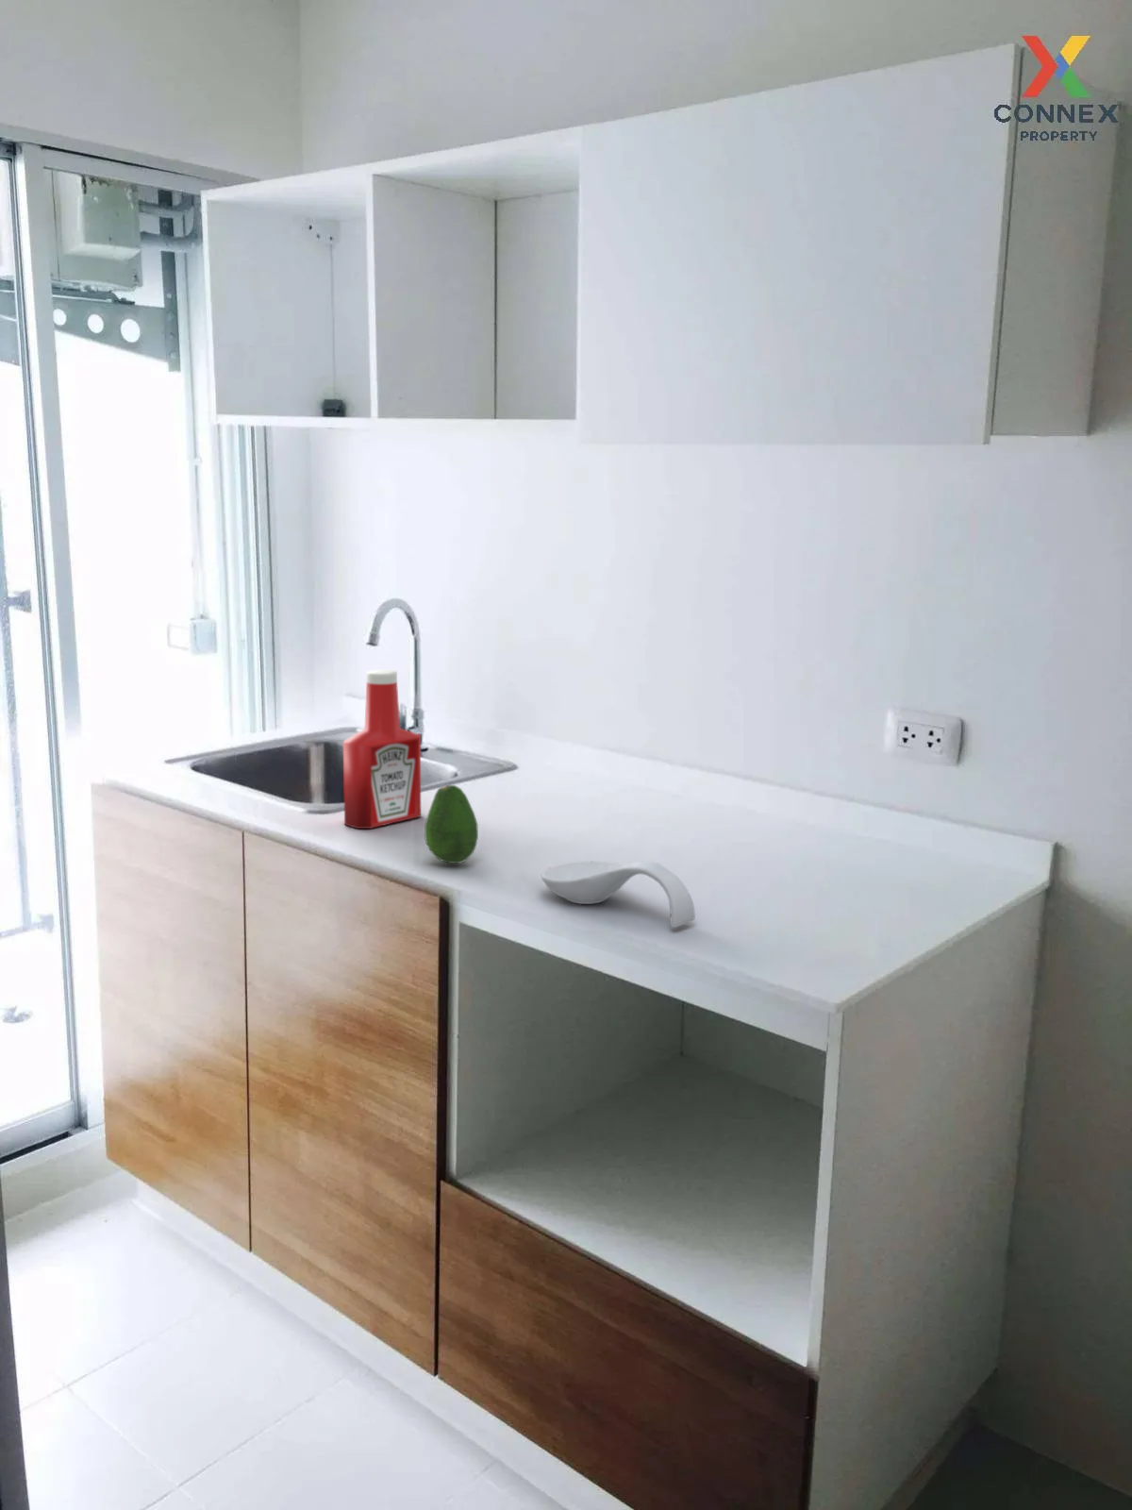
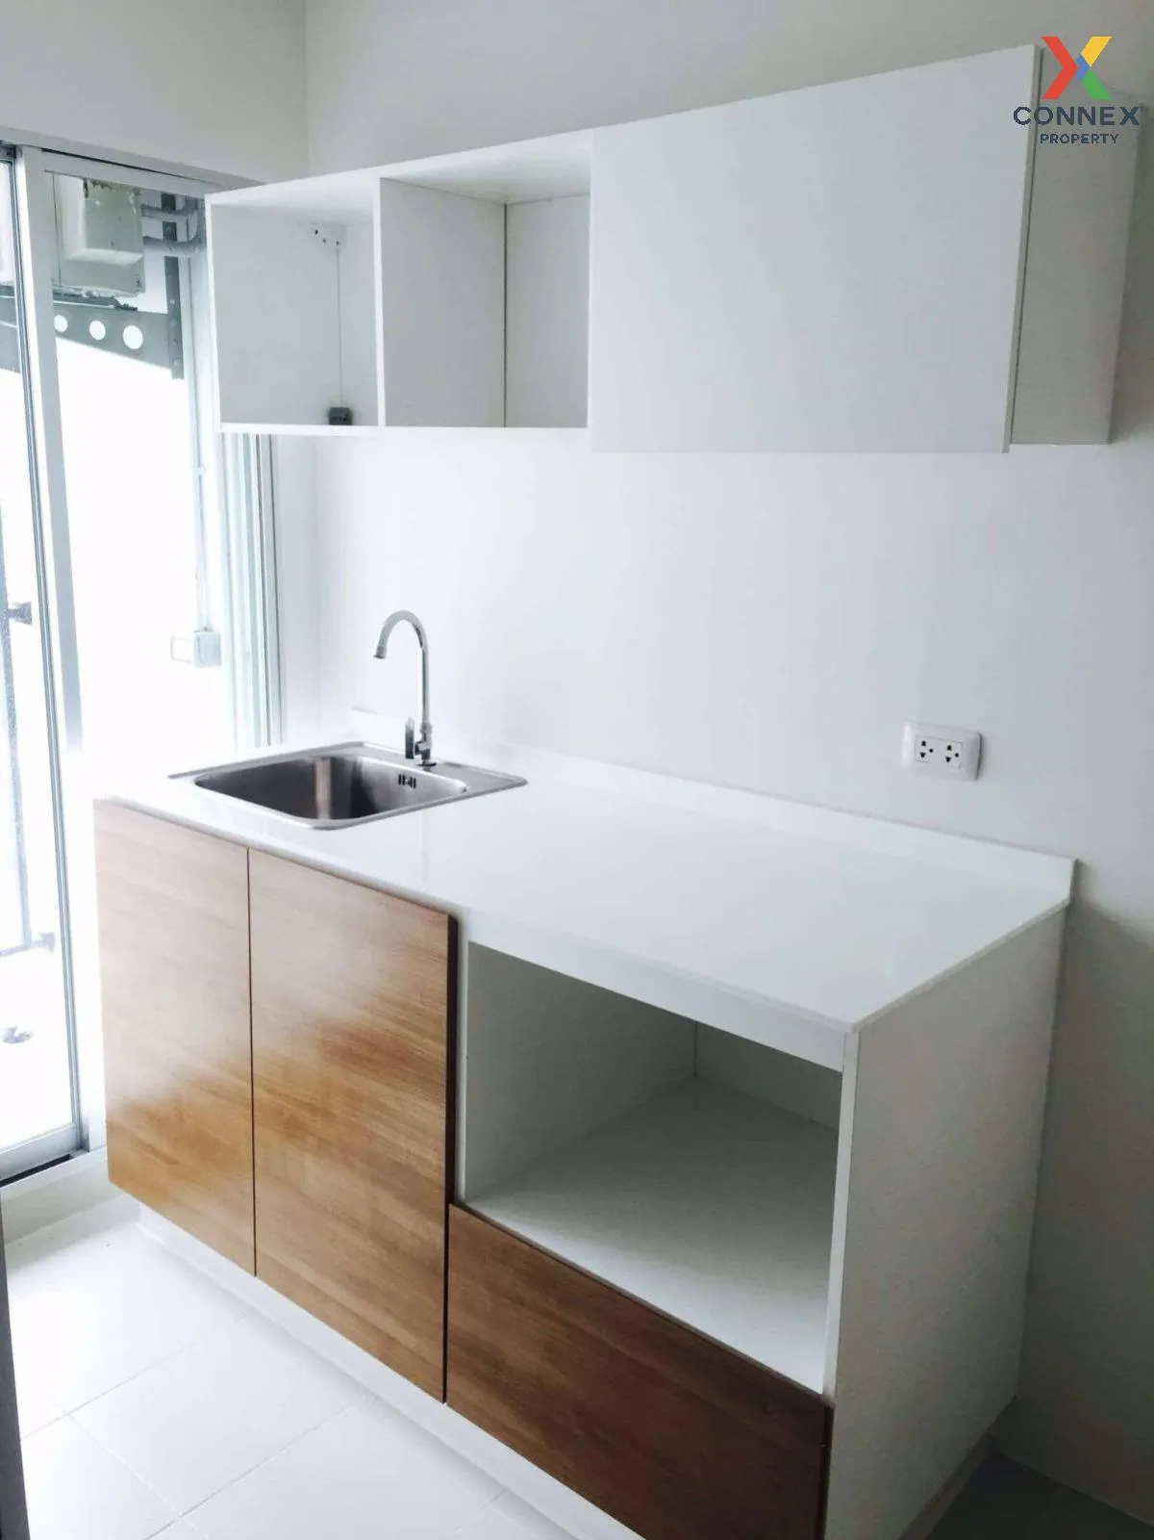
- spoon rest [540,860,696,929]
- soap bottle [342,669,422,830]
- fruit [423,785,479,864]
